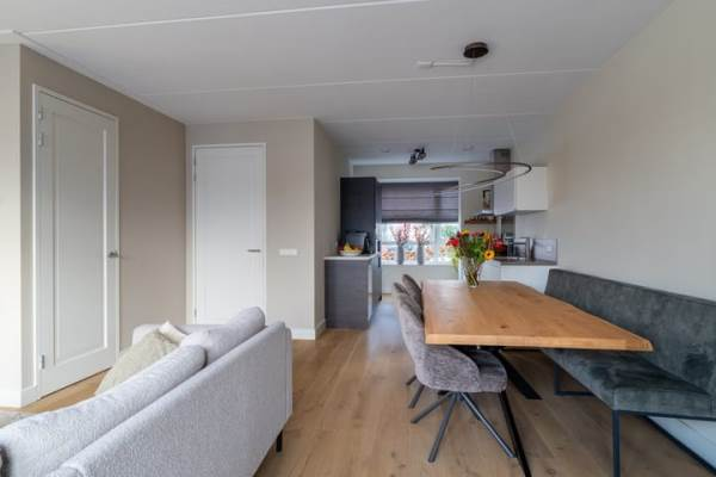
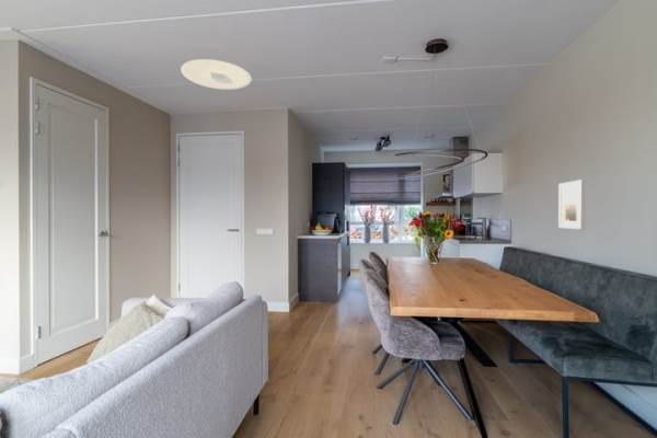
+ ceiling light [180,58,252,91]
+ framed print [557,178,586,230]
